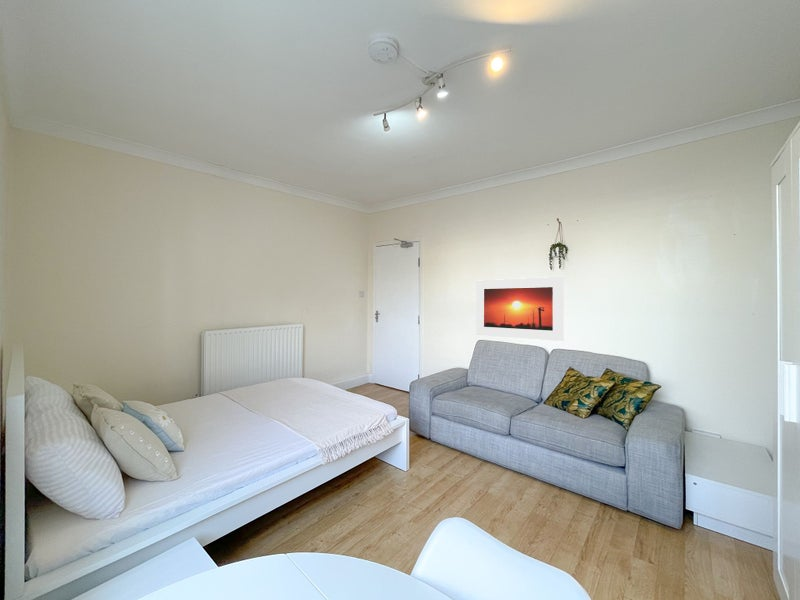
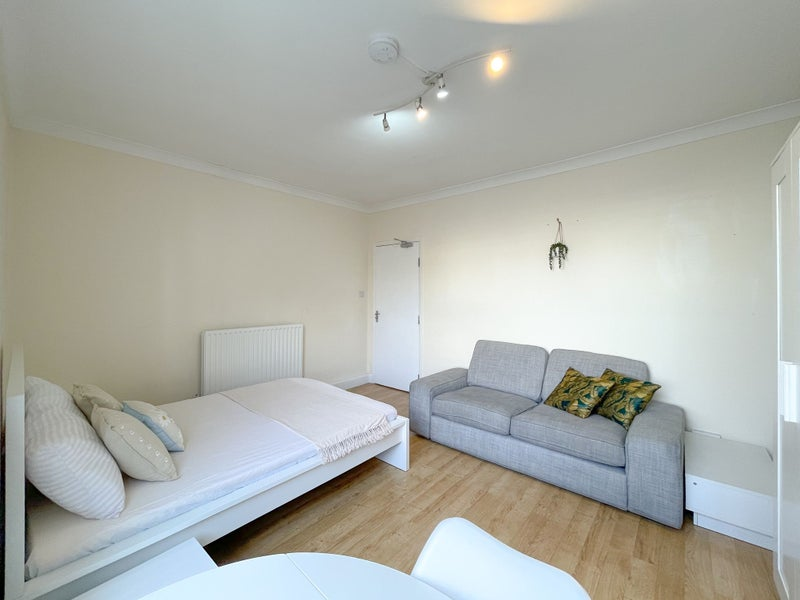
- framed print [475,276,565,342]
